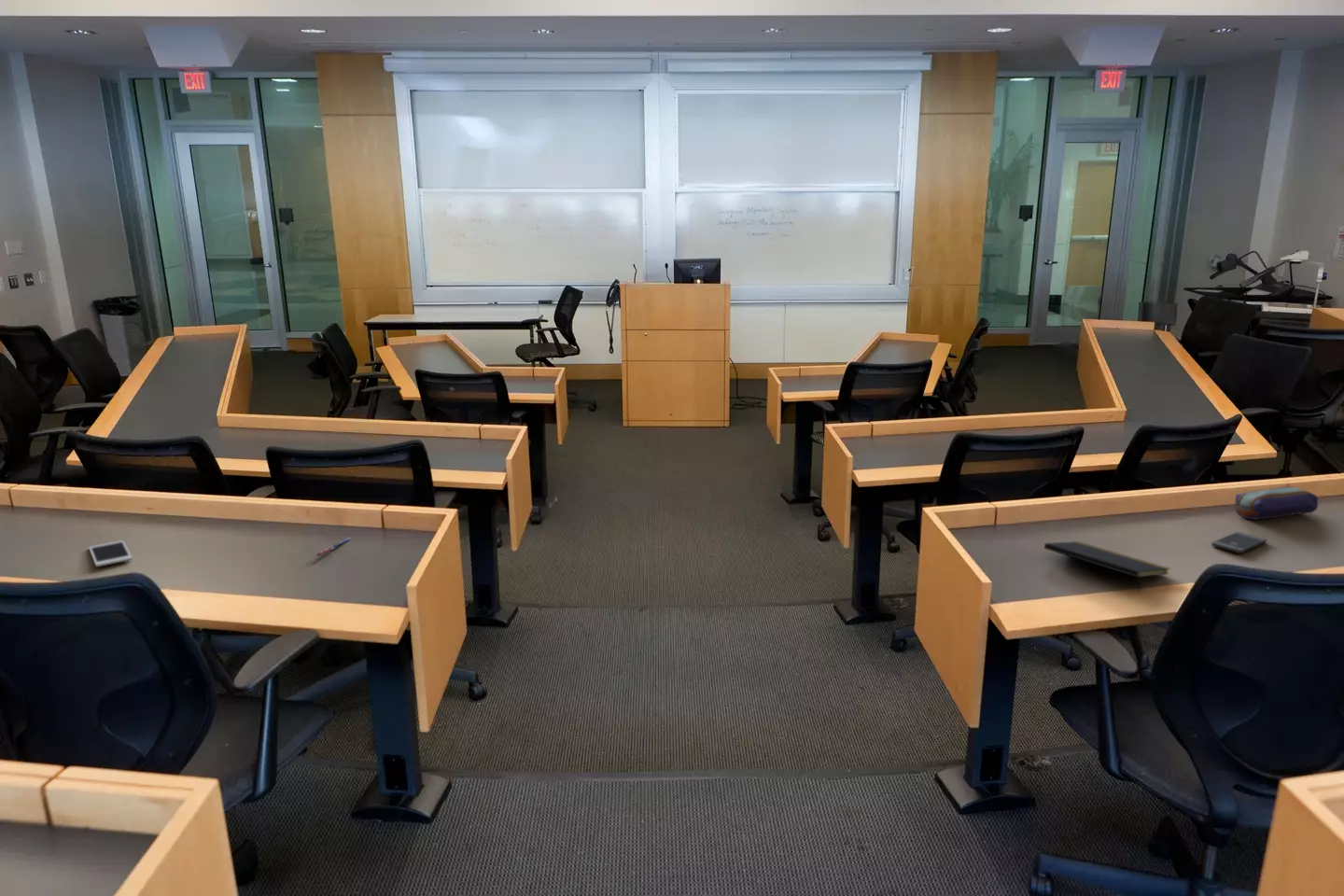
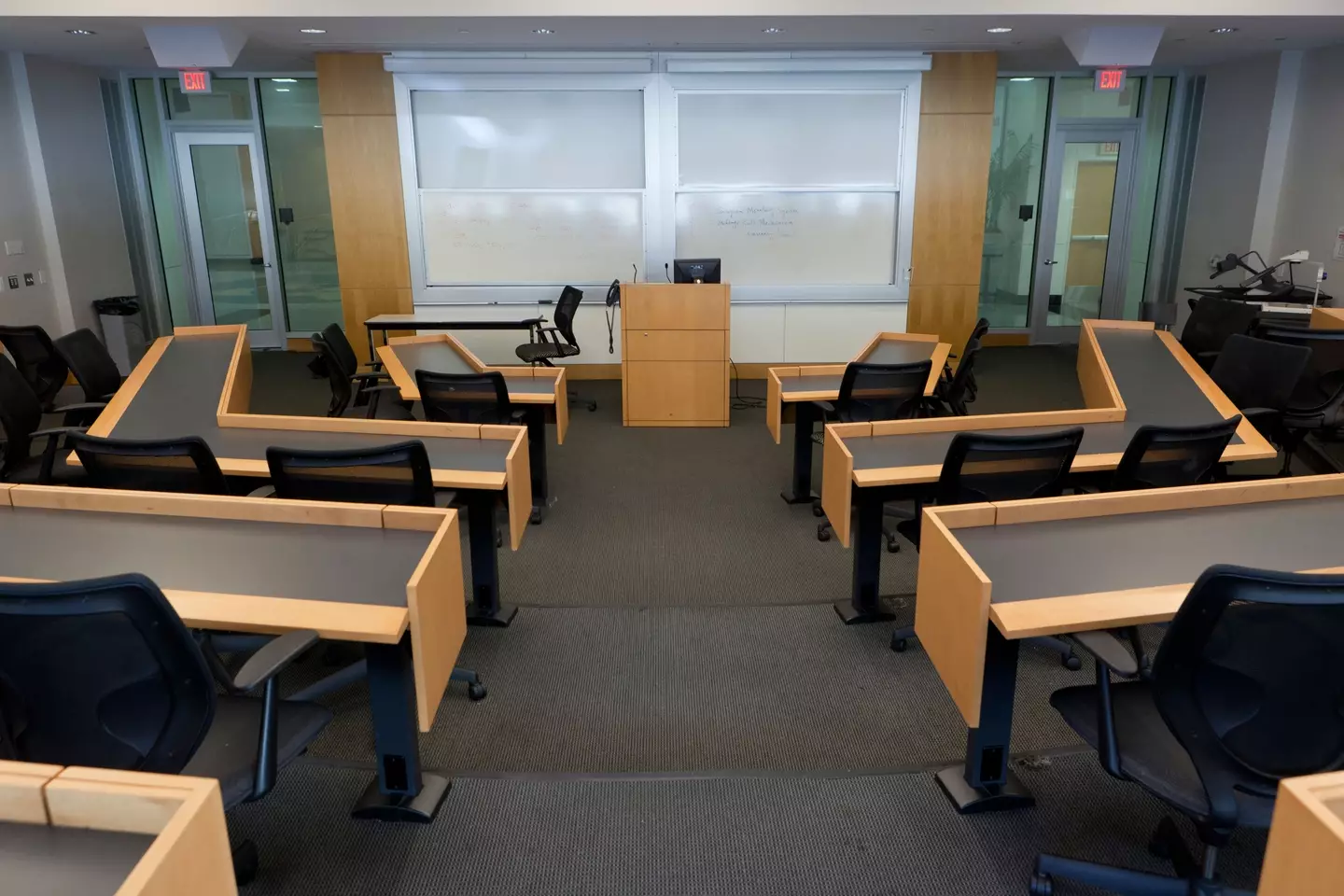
- pen [315,537,352,557]
- smartphone [1211,531,1267,554]
- notepad [1043,540,1171,592]
- pencil case [1235,485,1319,521]
- cell phone [88,539,133,567]
